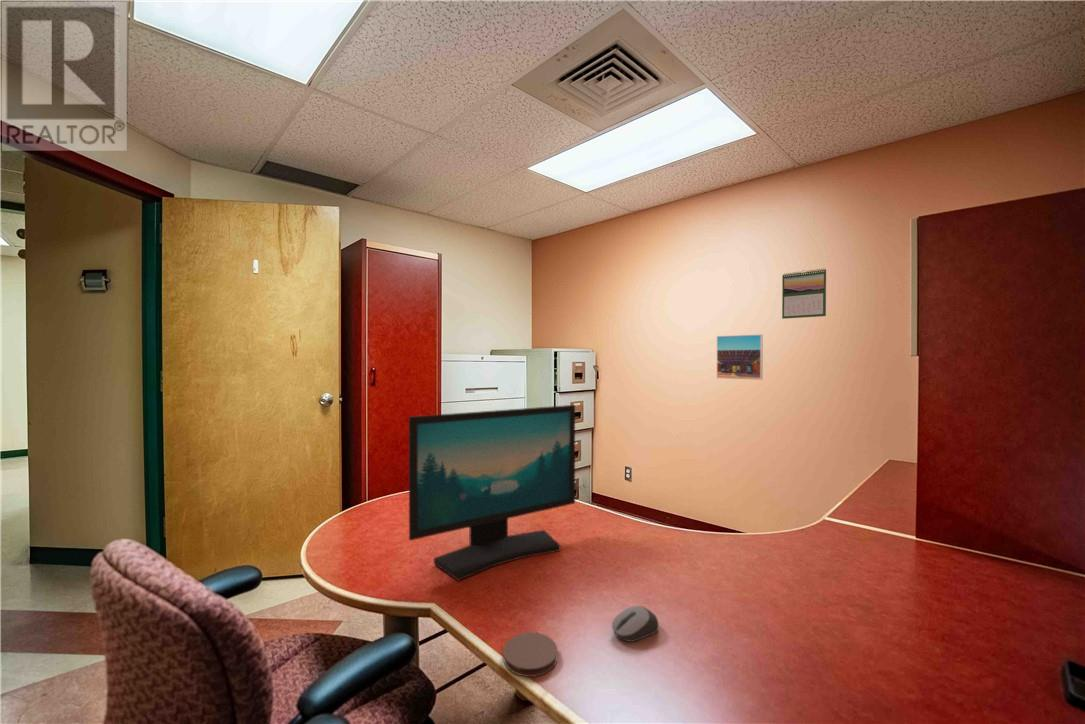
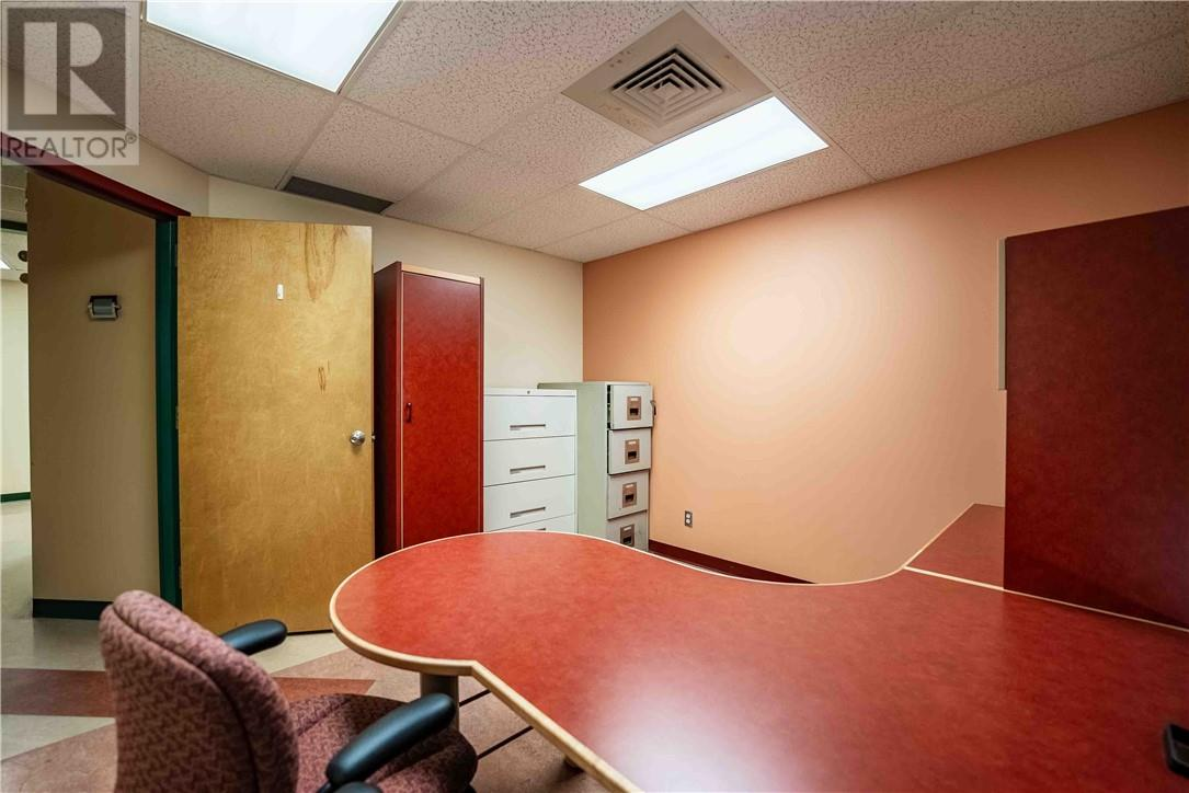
- coaster [502,631,559,678]
- computer mouse [611,605,660,642]
- calendar [781,268,827,320]
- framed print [716,334,764,381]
- computer monitor [408,404,576,582]
